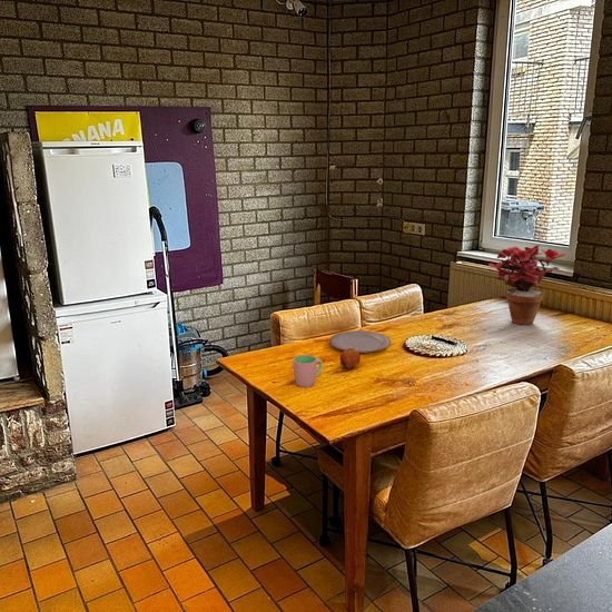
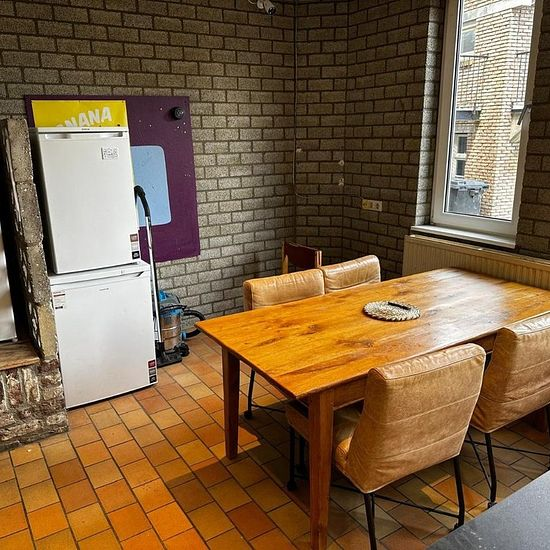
- fruit [339,348,362,369]
- cup [292,354,324,388]
- potted plant [487,244,566,326]
- plate [328,329,392,354]
